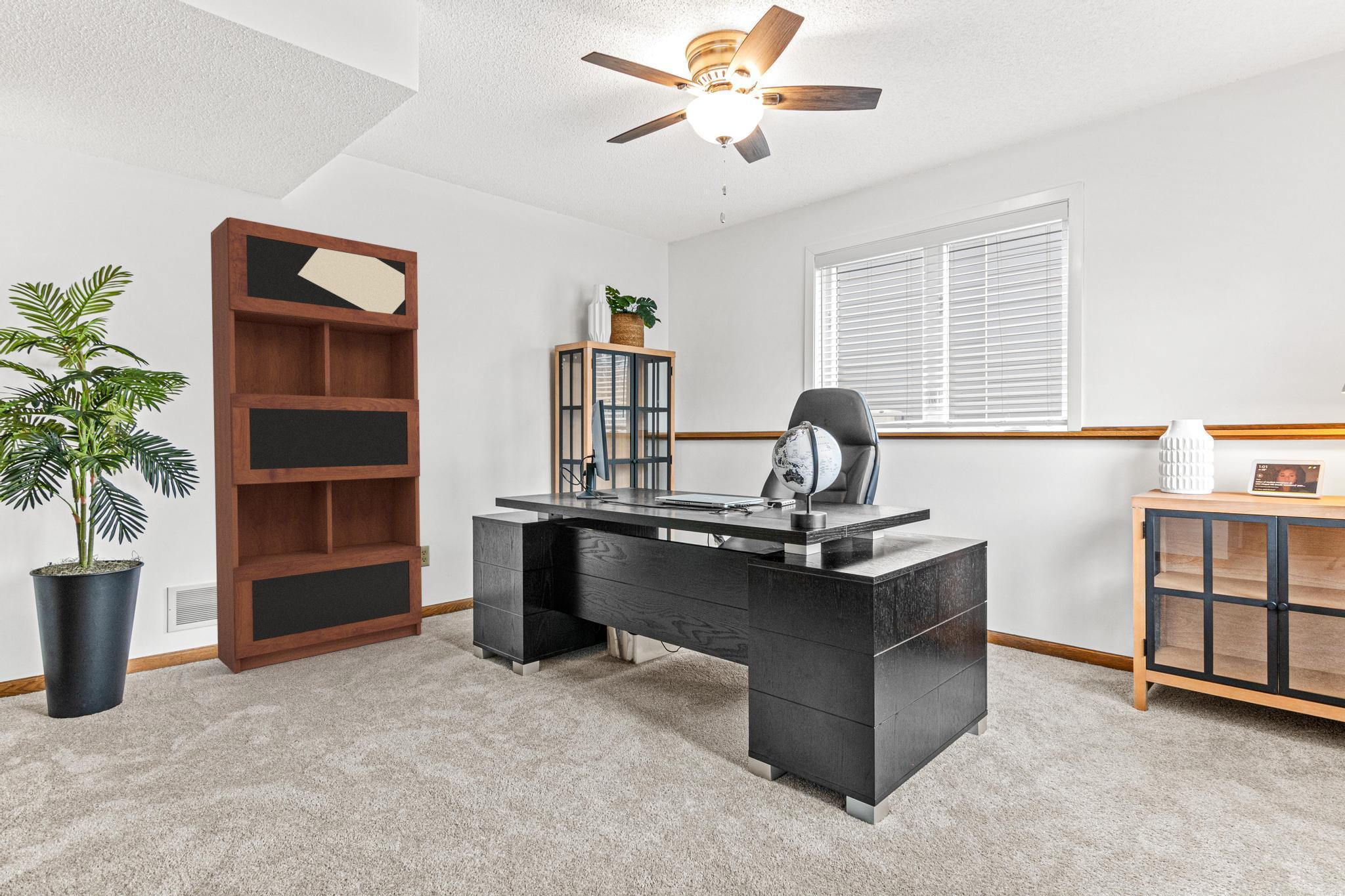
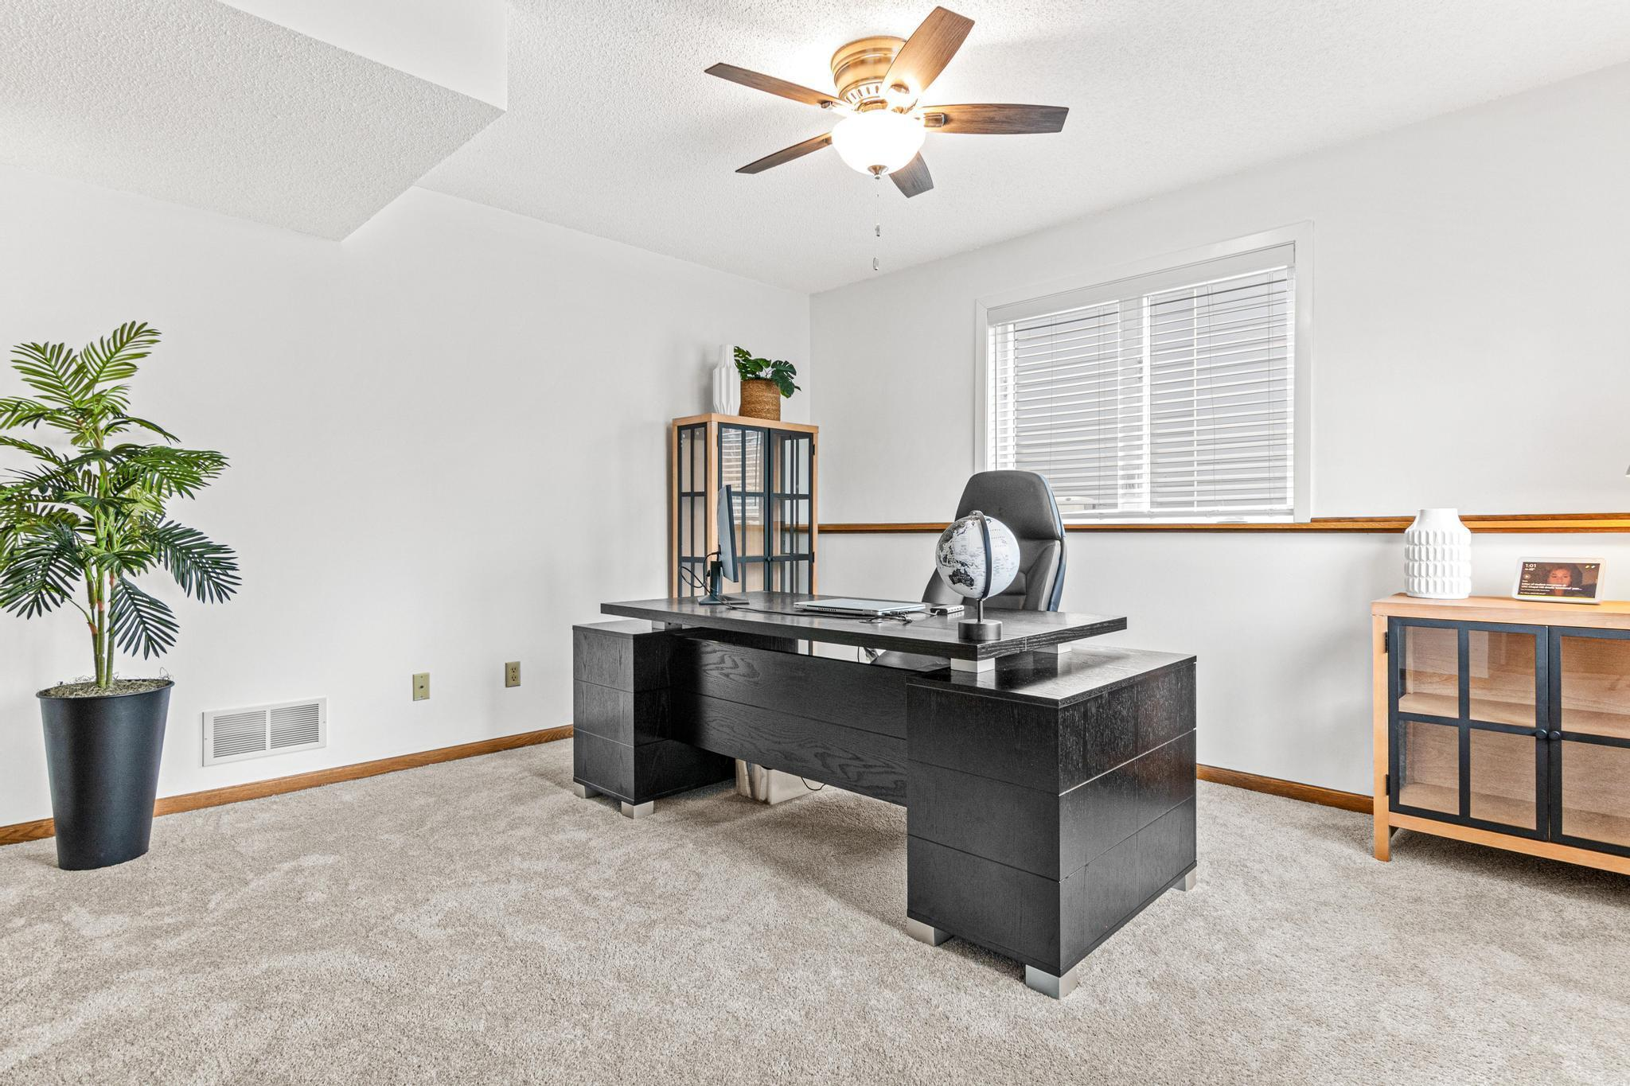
- bookcase [210,217,423,674]
